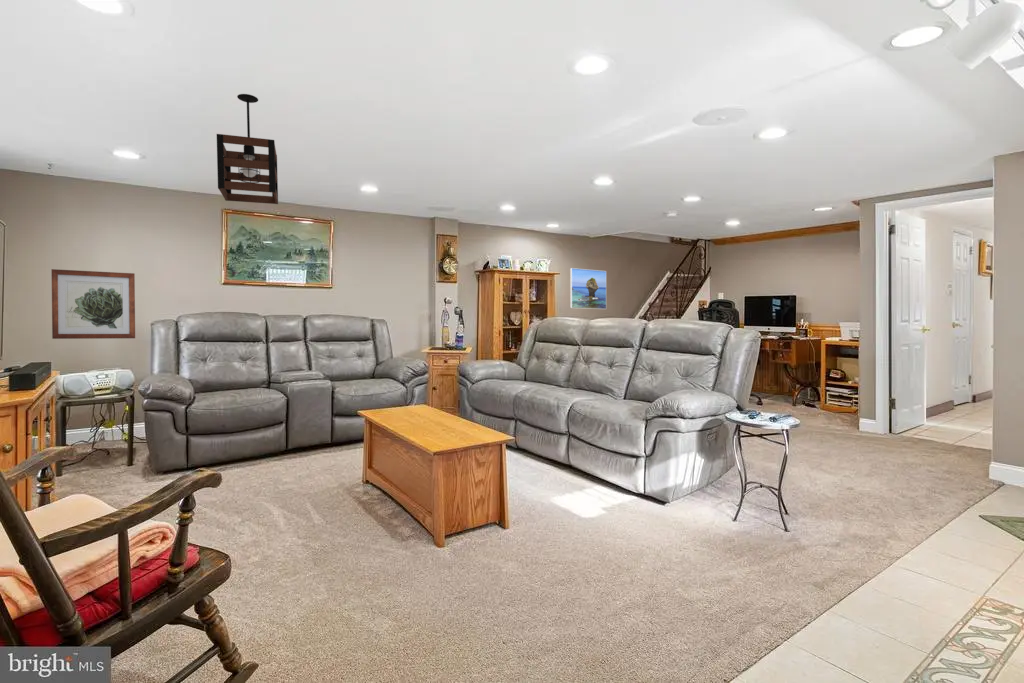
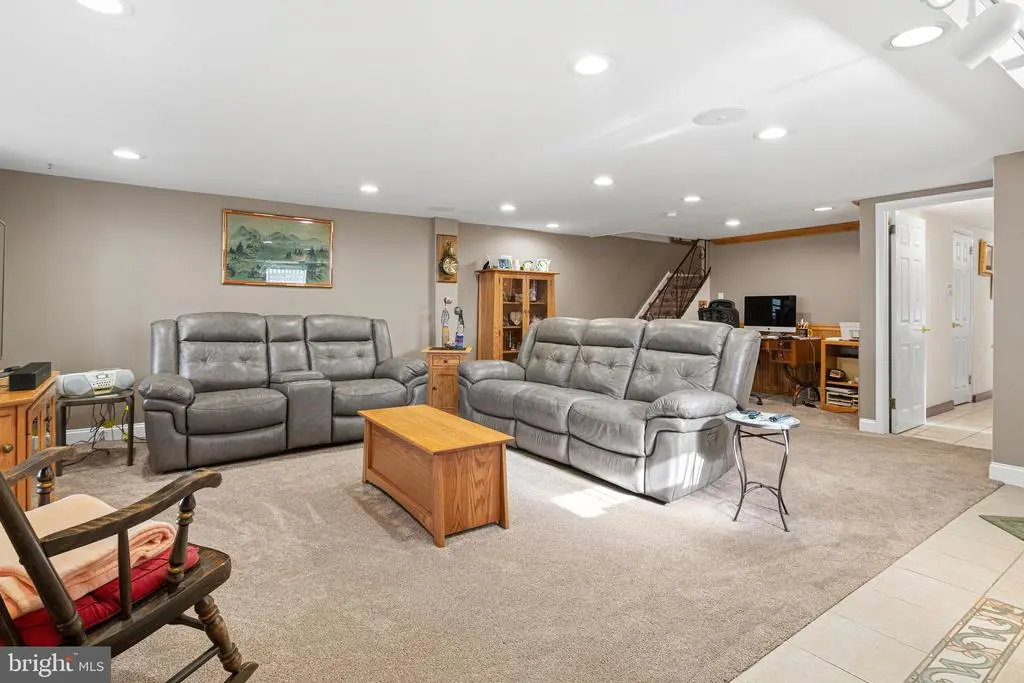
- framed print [569,267,607,310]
- pendant light [216,93,279,205]
- wall art [50,268,136,340]
